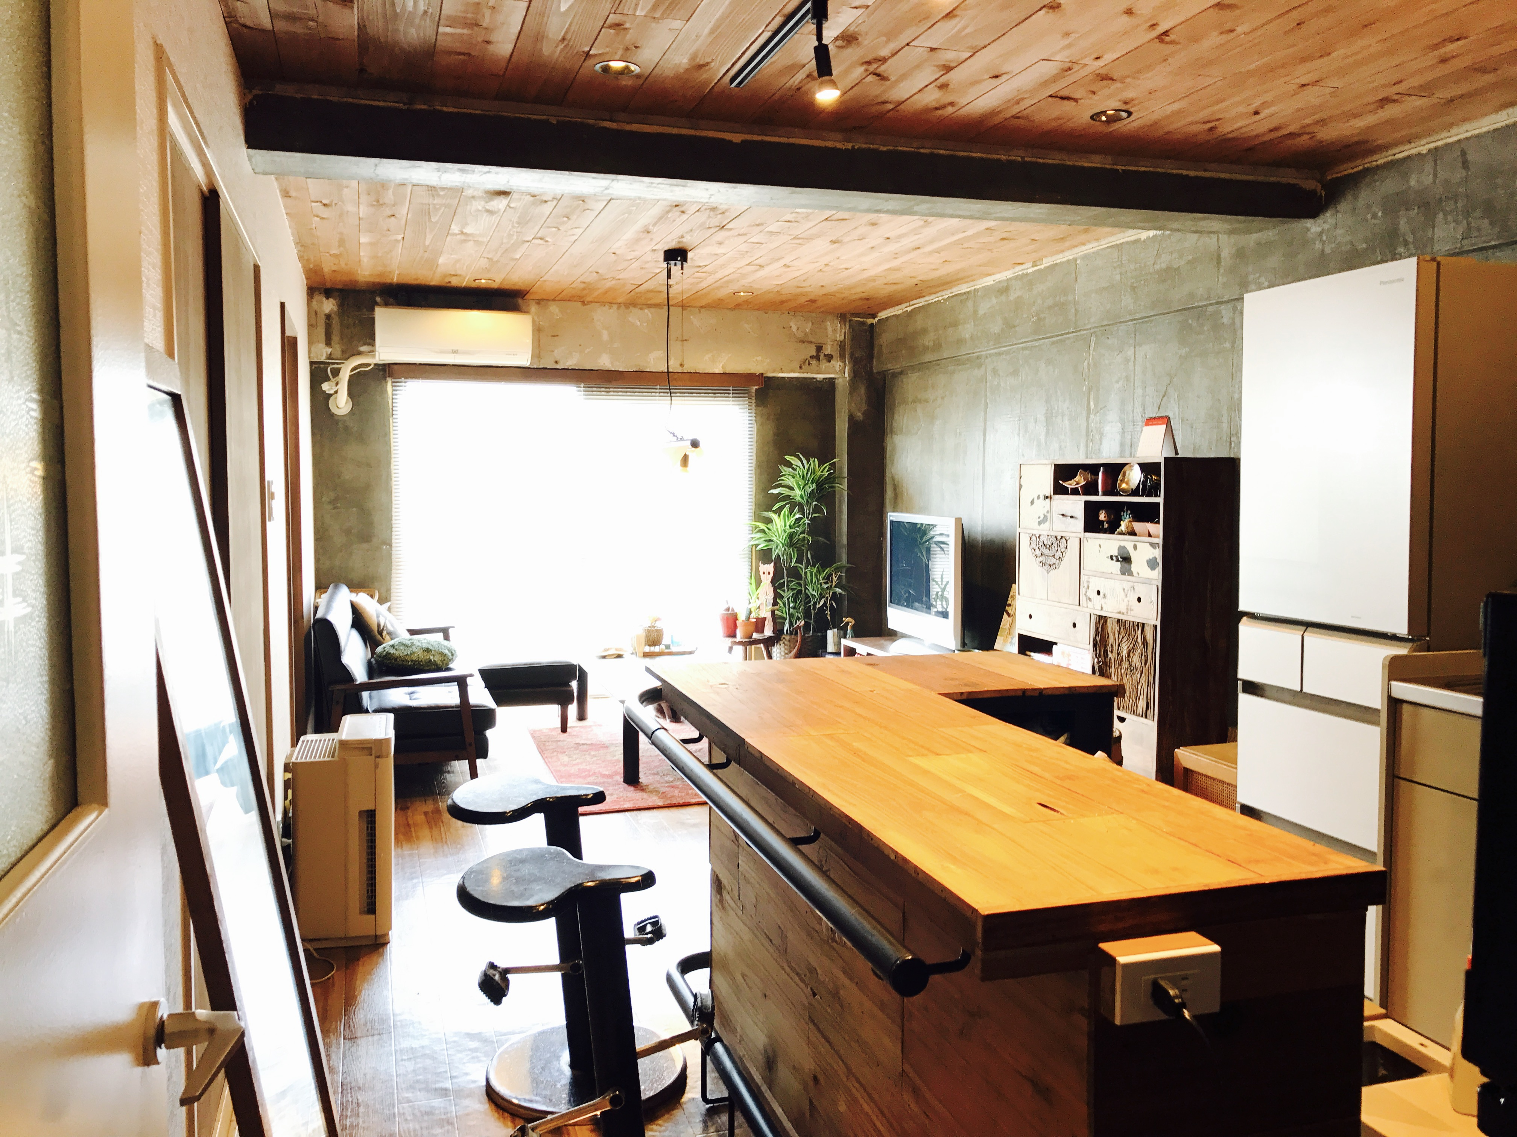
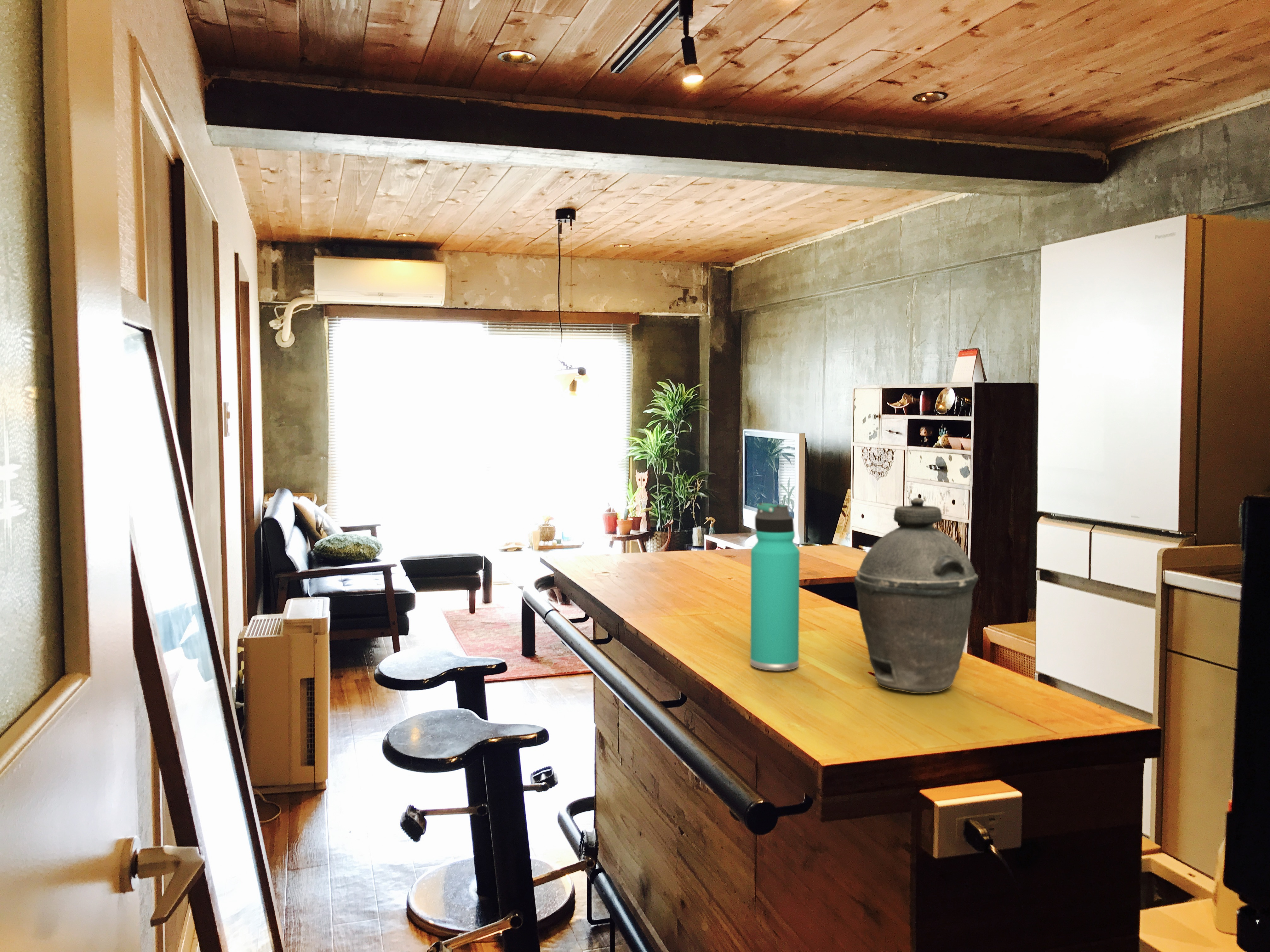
+ kettle [854,498,979,694]
+ thermos bottle [750,502,800,671]
